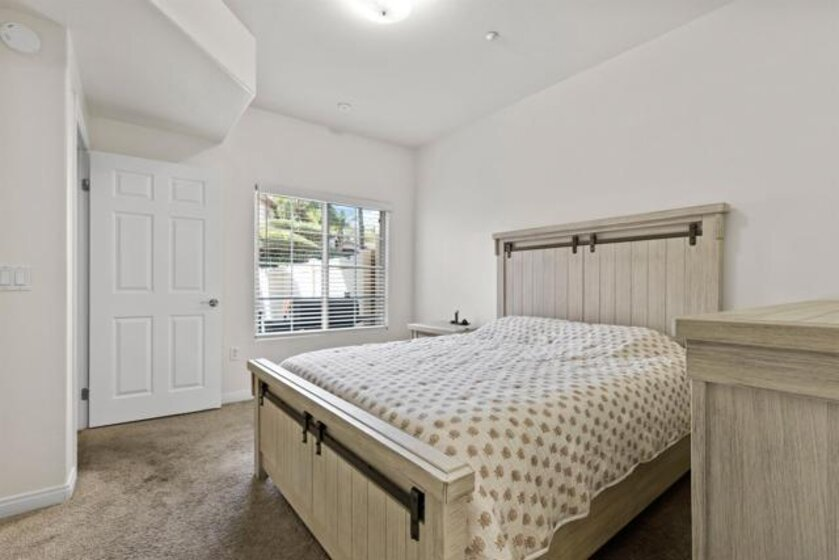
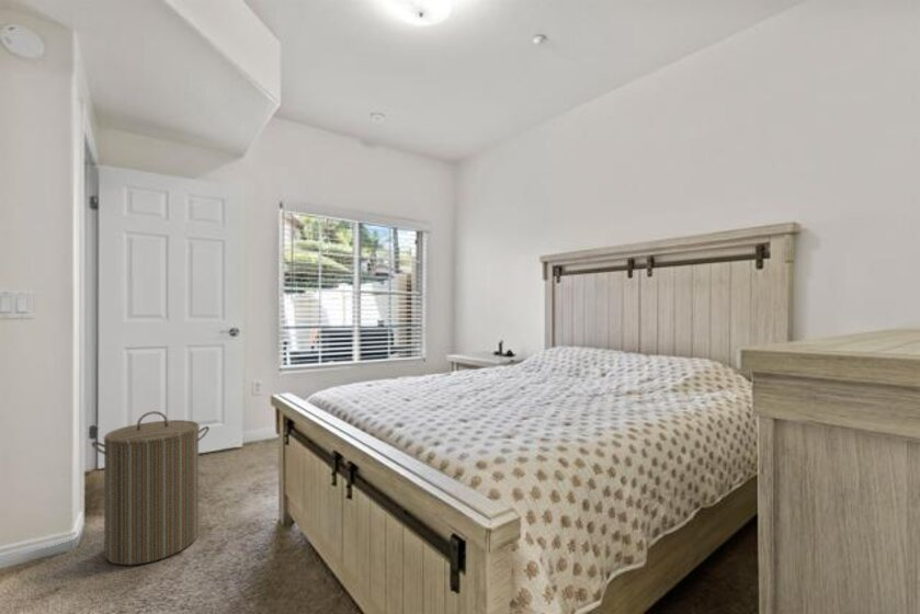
+ laundry hamper [91,410,211,566]
